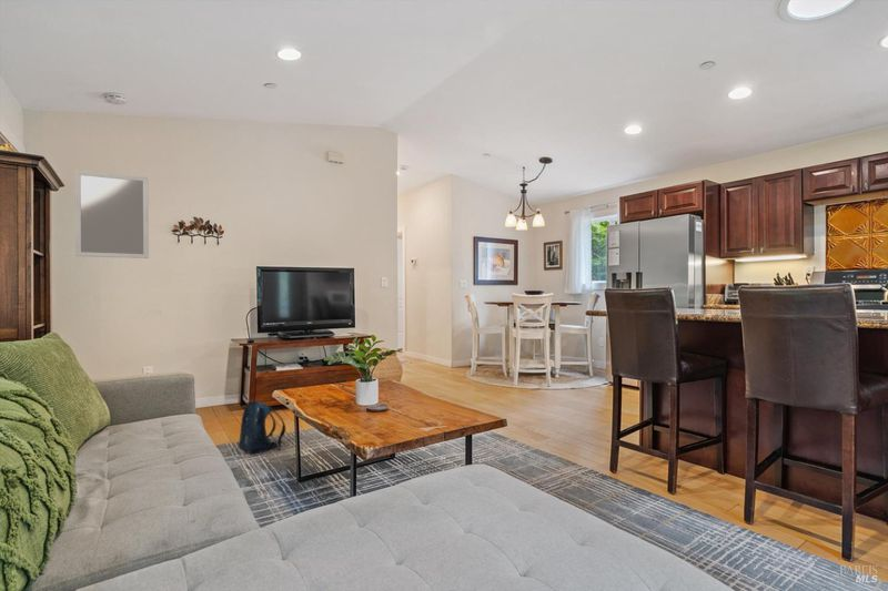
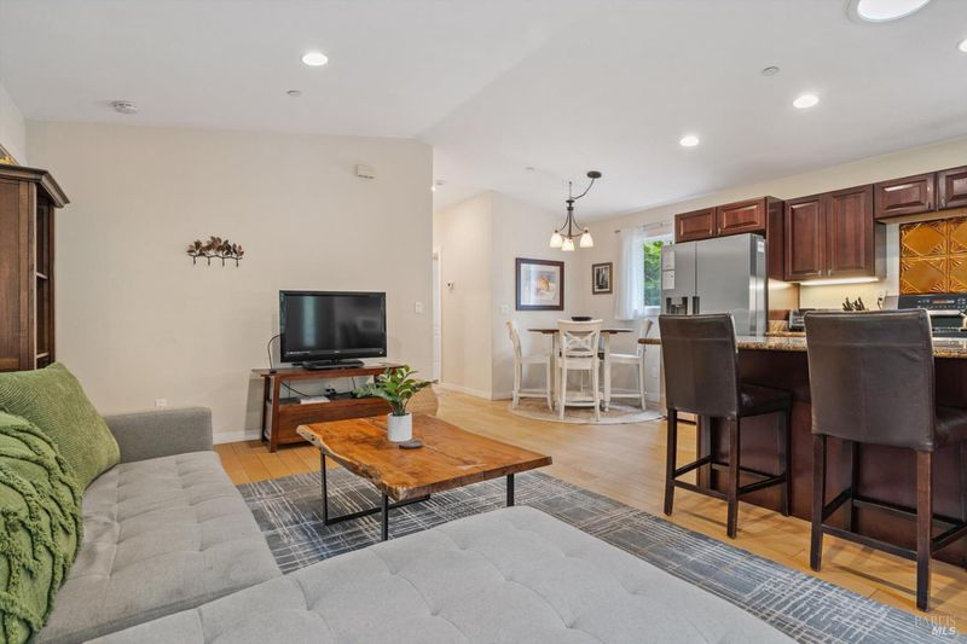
- home mirror [74,170,150,259]
- backpack [238,400,286,456]
